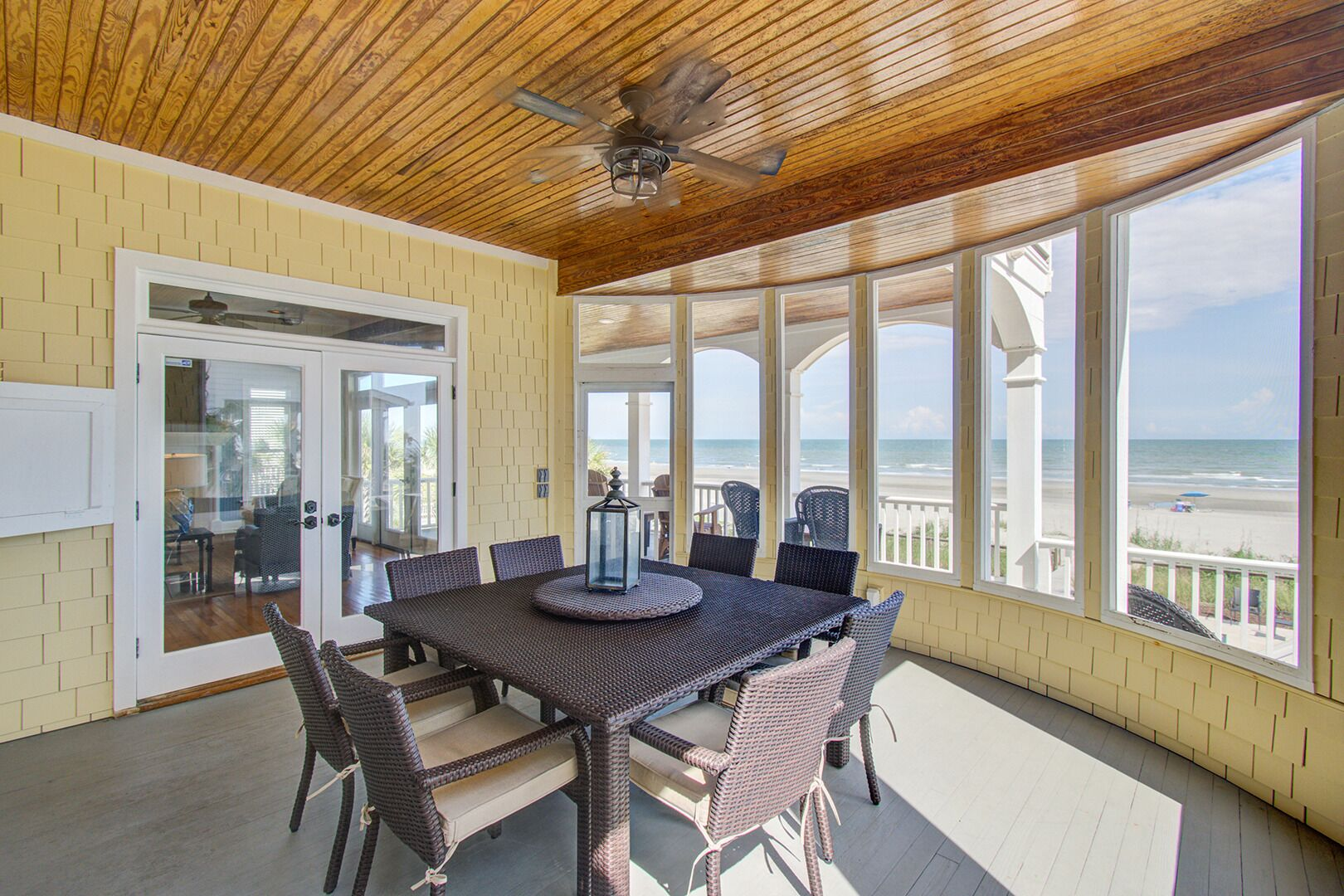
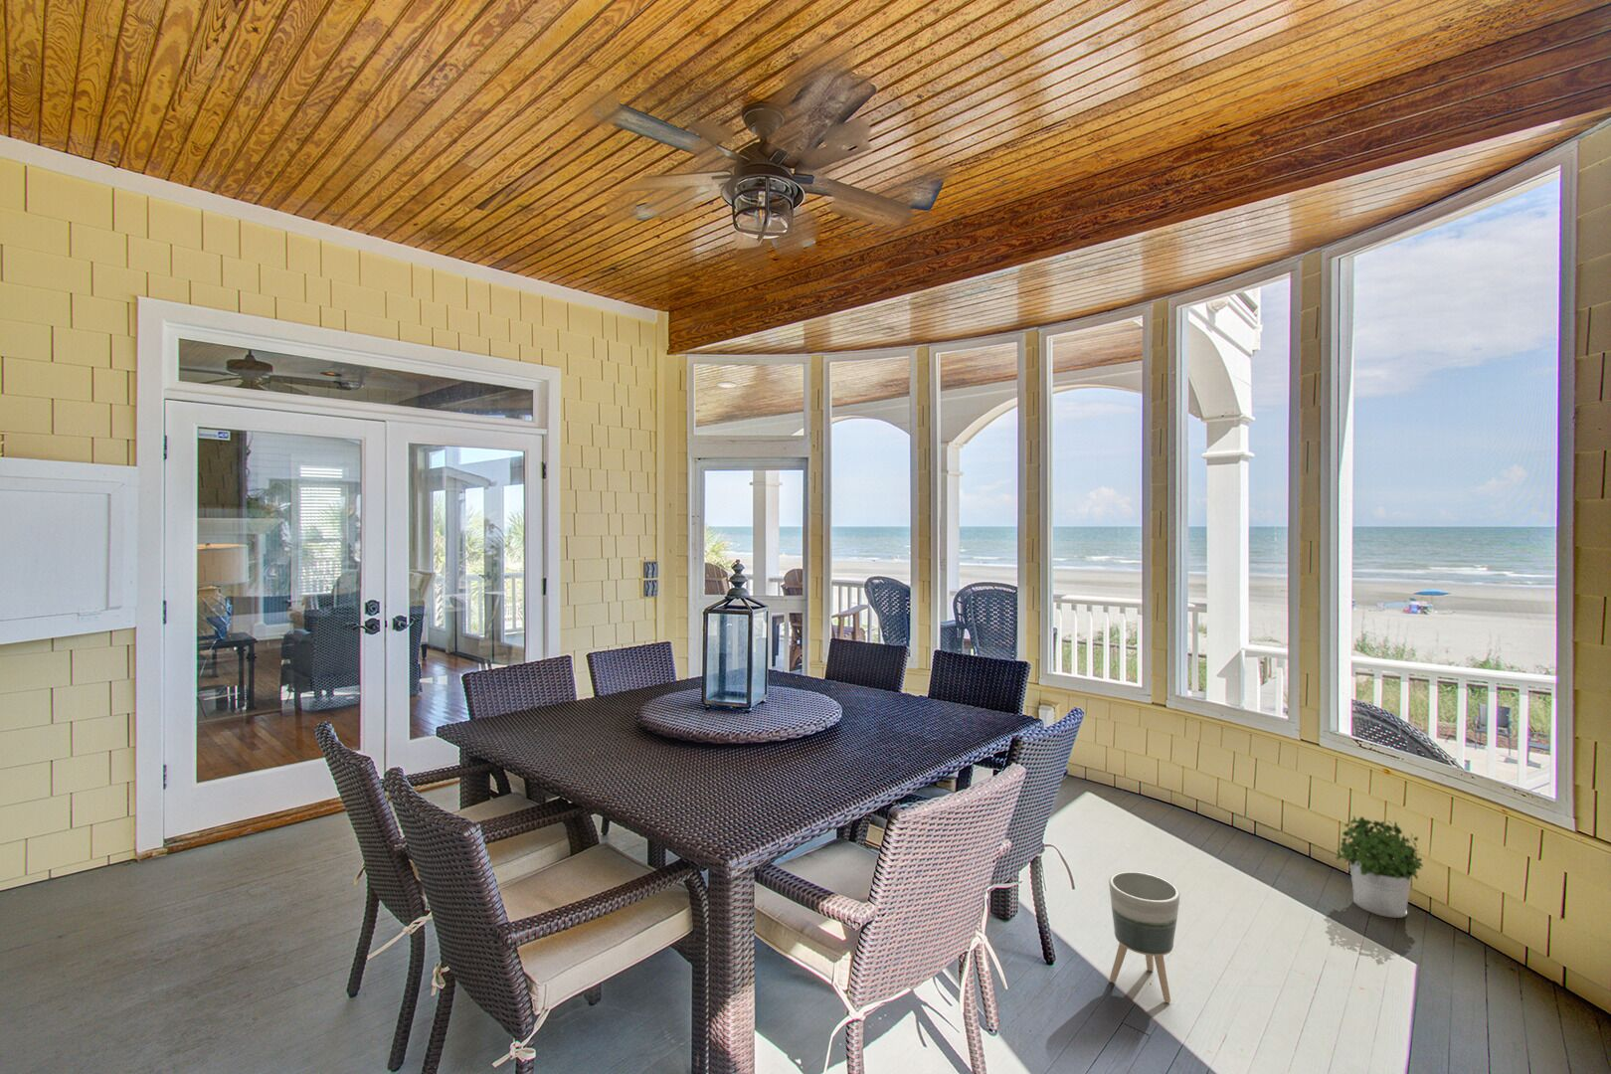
+ planter [1108,871,1181,1003]
+ potted plant [1335,815,1424,919]
